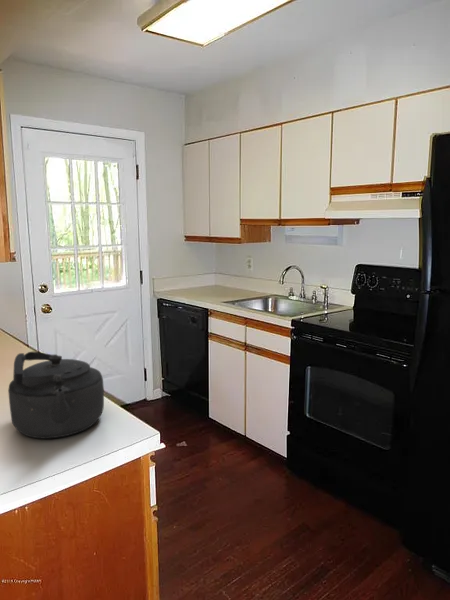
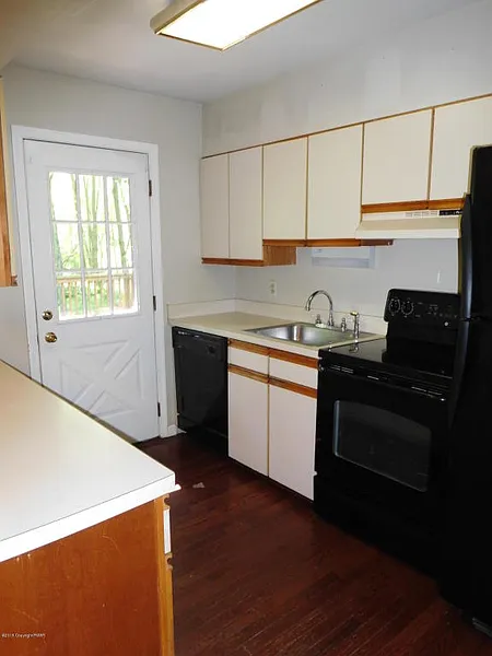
- kettle [7,351,105,440]
